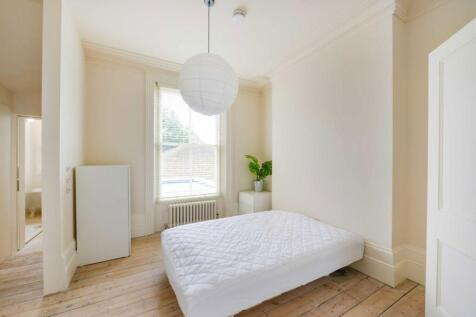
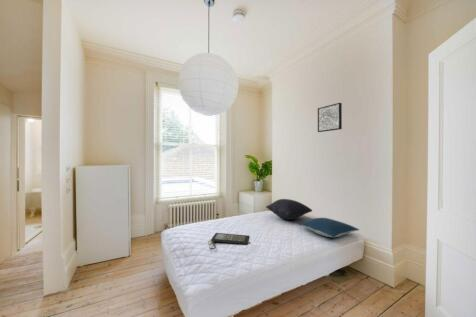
+ clutch bag [207,232,251,250]
+ wall art [317,102,343,133]
+ pillow [265,198,313,221]
+ pillow [297,217,360,239]
